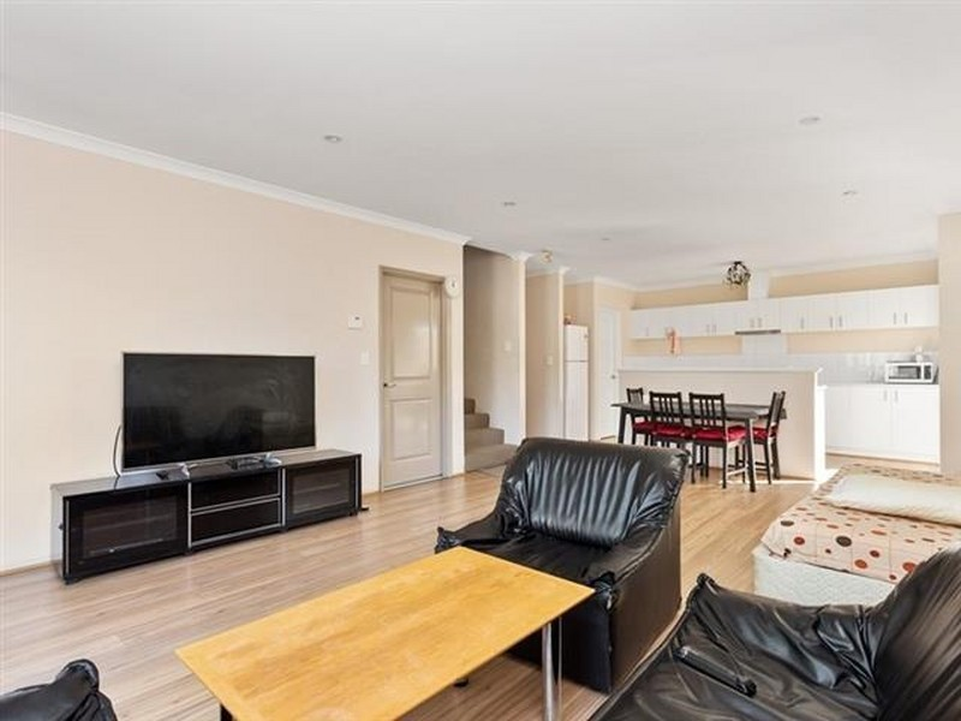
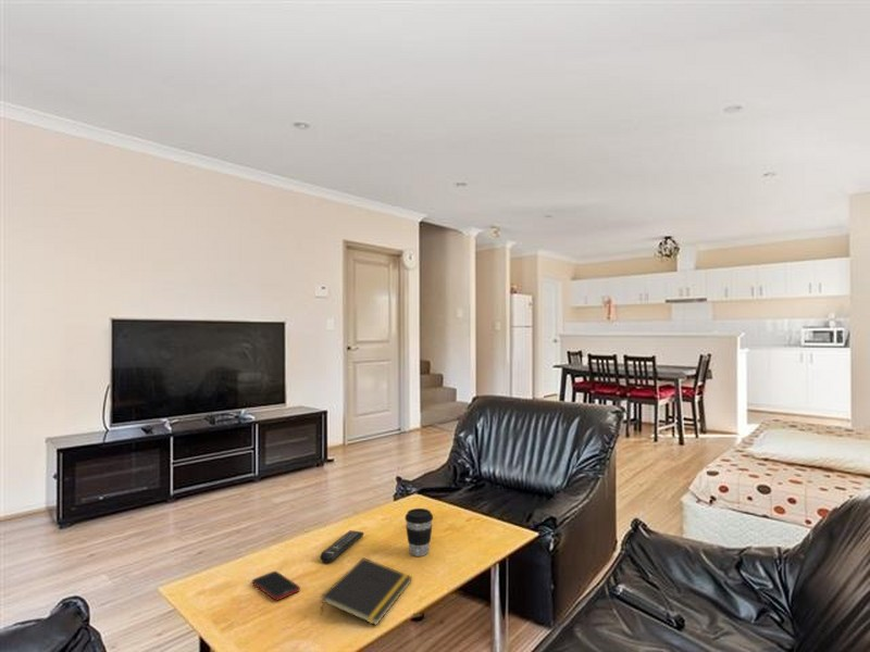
+ notepad [319,556,413,626]
+ remote control [319,529,365,564]
+ cell phone [251,570,301,601]
+ coffee cup [405,507,434,557]
